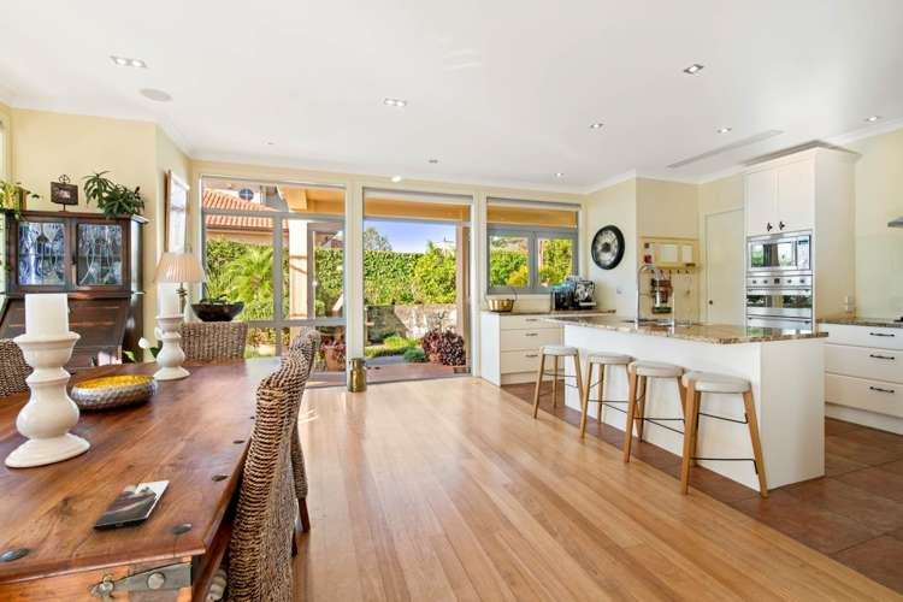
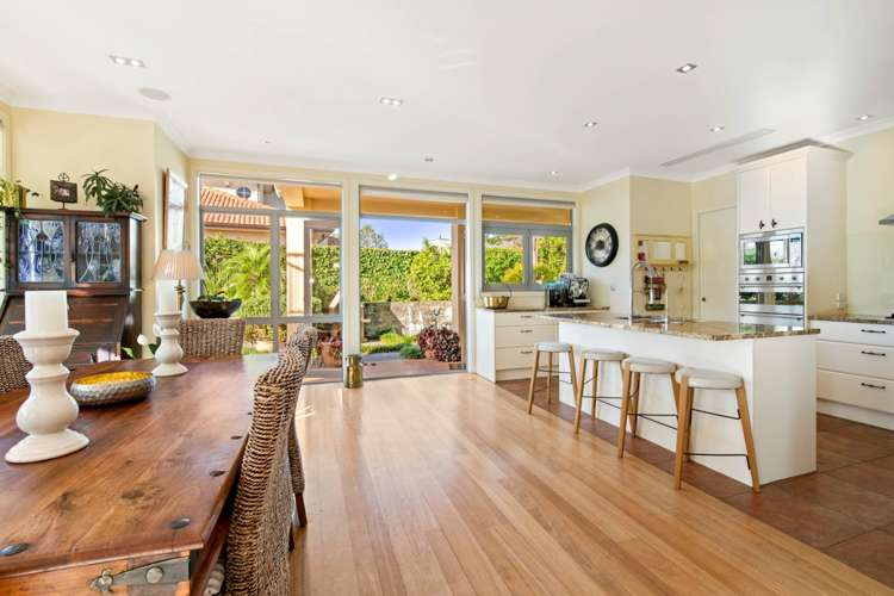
- smartphone [92,479,171,531]
